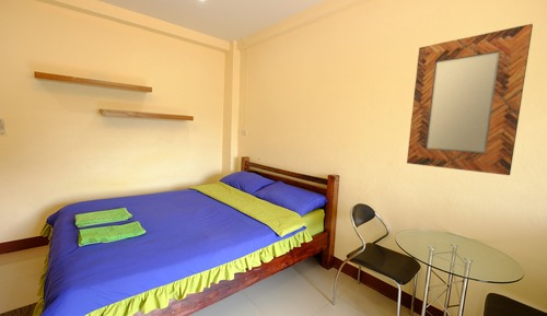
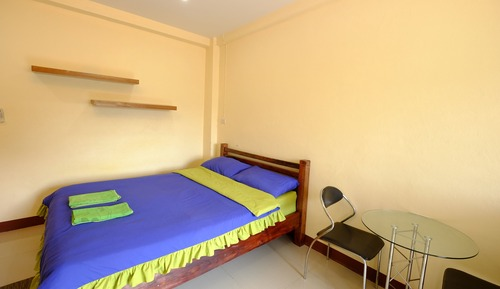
- home mirror [406,23,534,176]
